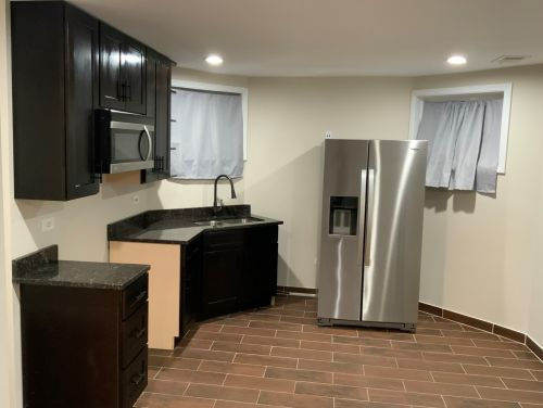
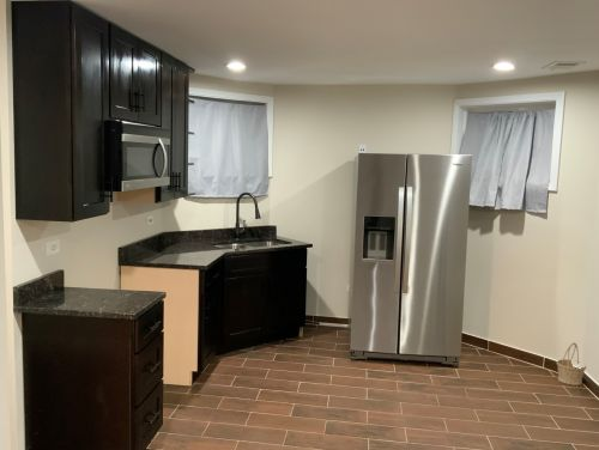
+ basket [556,341,587,387]
